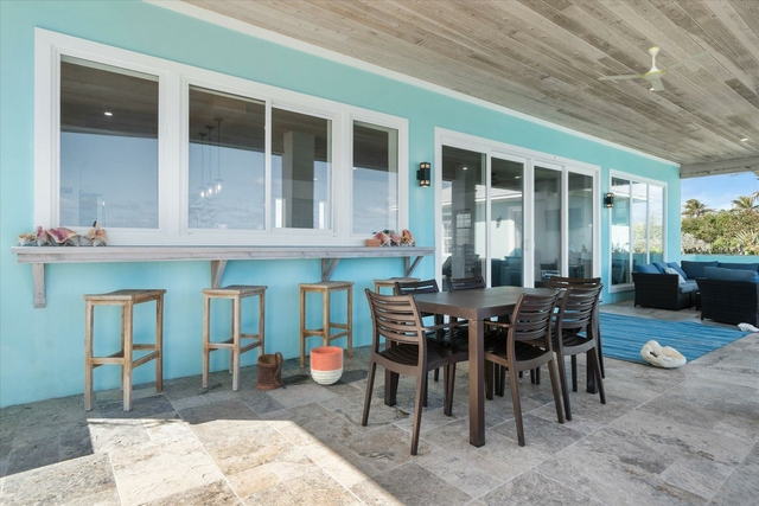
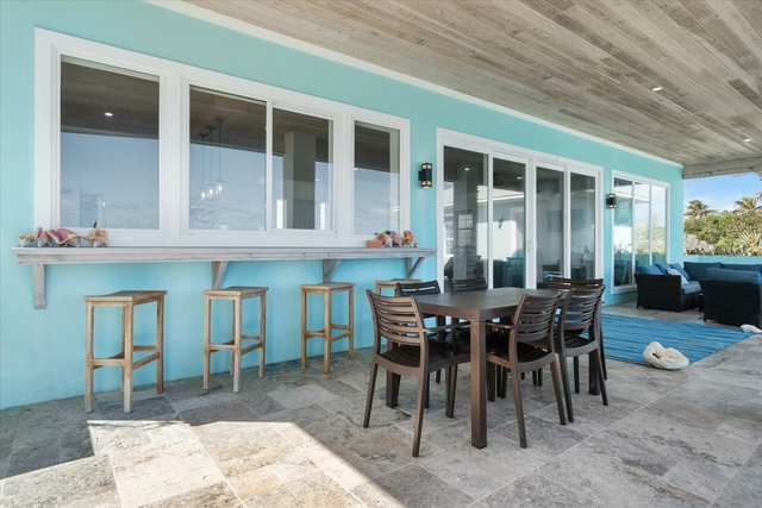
- ceiling fan [598,46,713,92]
- planter [310,345,344,385]
- bucket [255,351,285,391]
